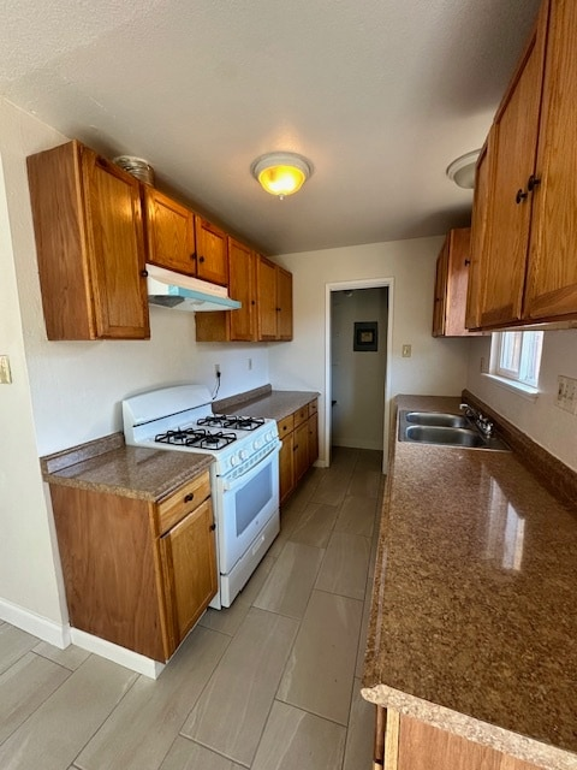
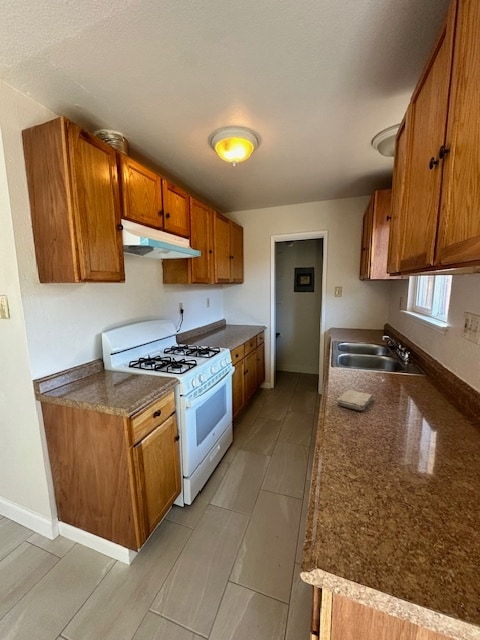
+ washcloth [336,389,373,411]
